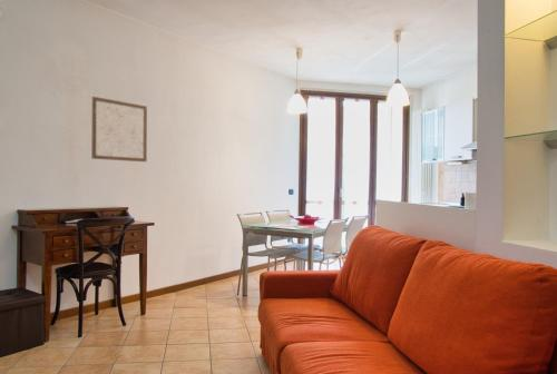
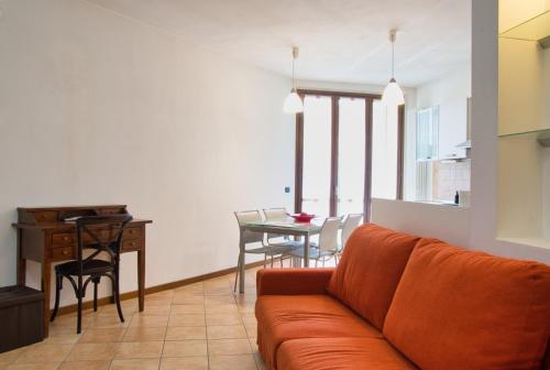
- wall art [90,96,148,163]
